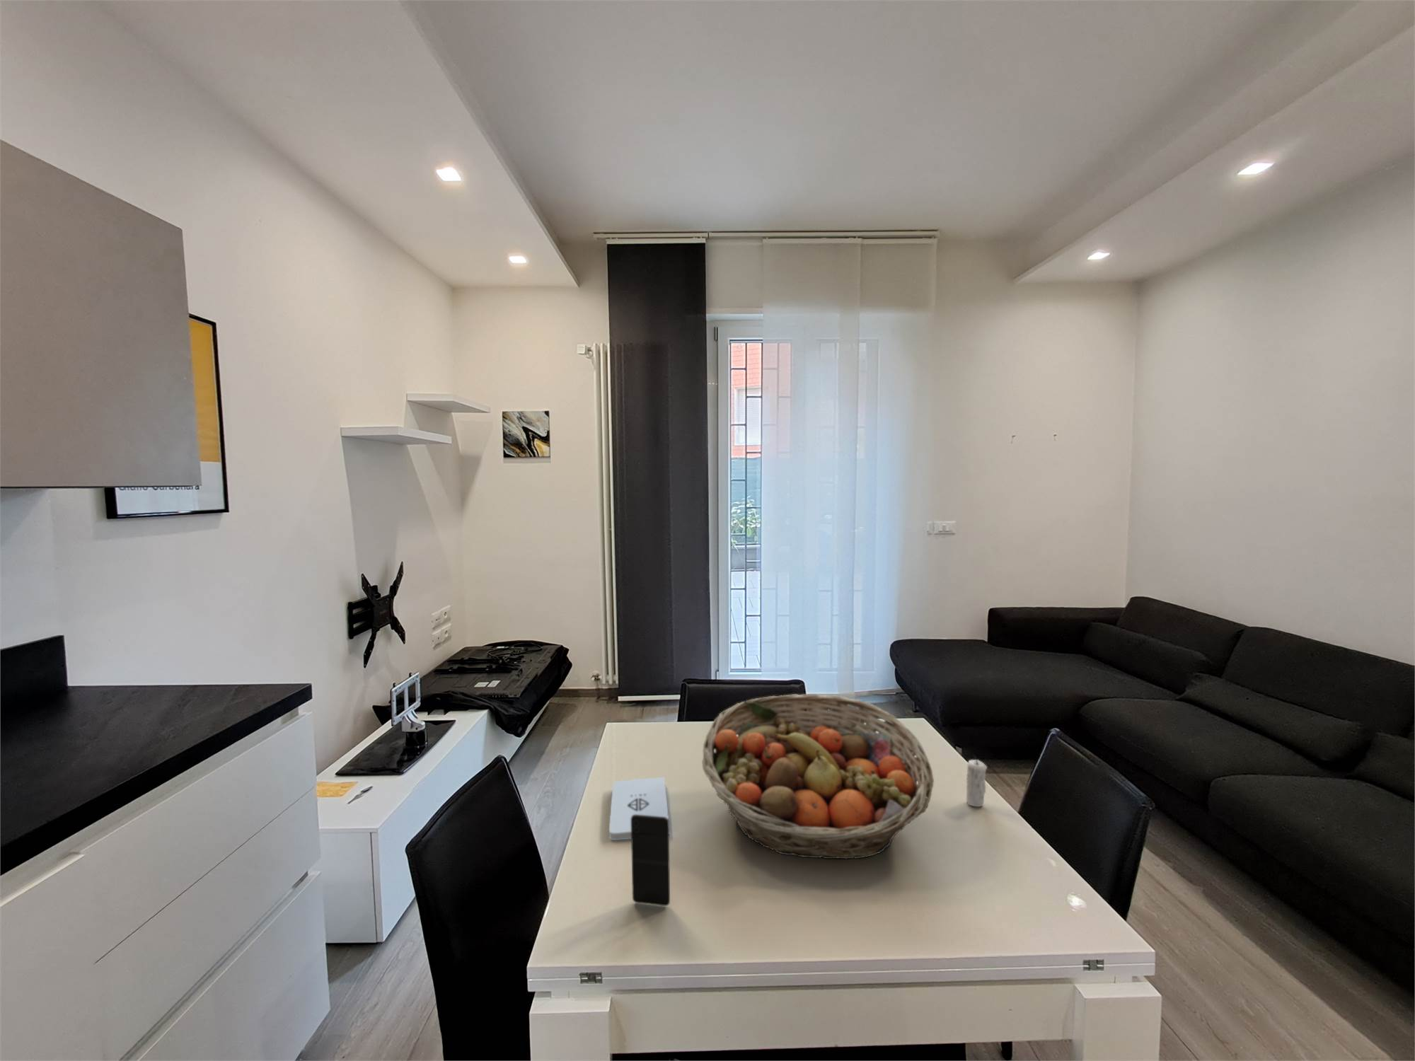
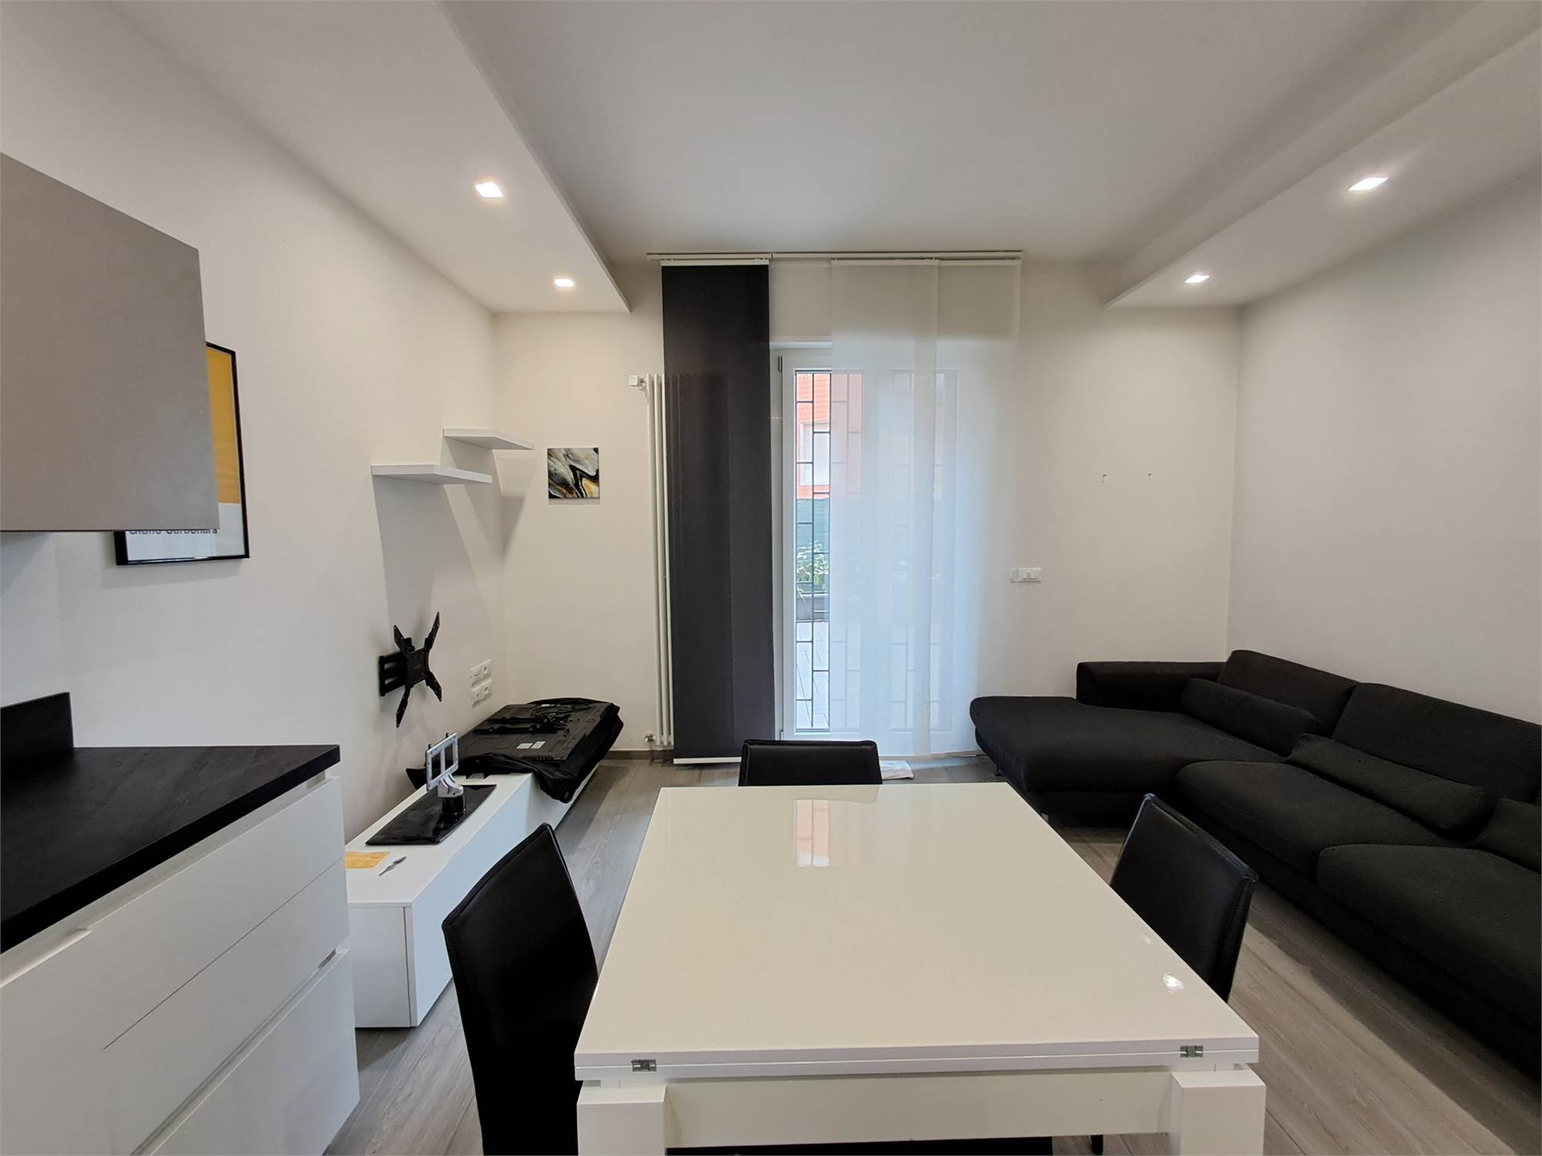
- candle [966,752,987,807]
- smartphone [631,815,671,907]
- fruit basket [702,693,935,859]
- notepad [608,777,670,841]
